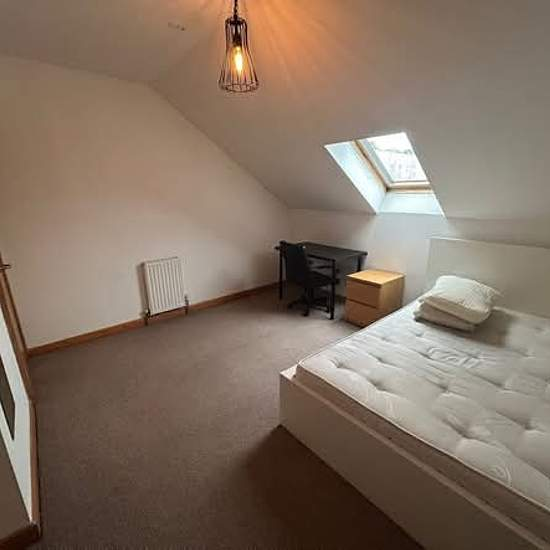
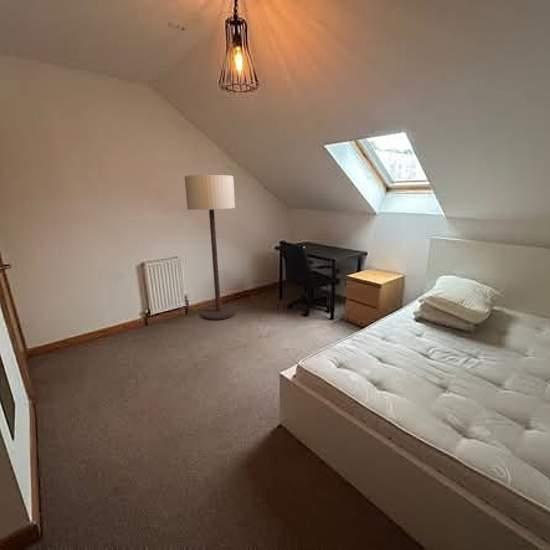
+ floor lamp [184,174,237,321]
